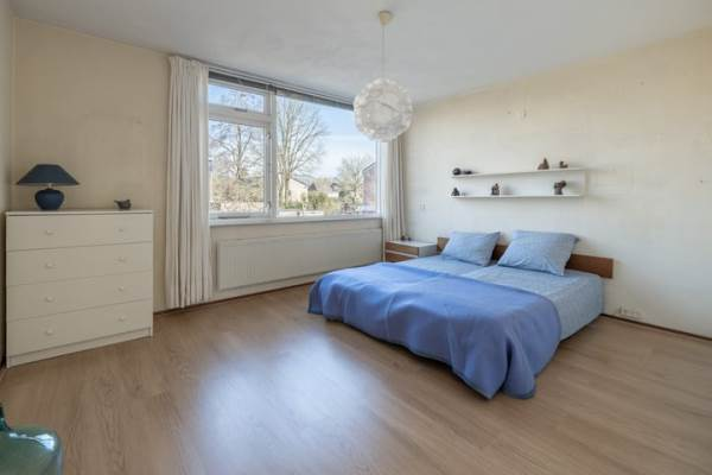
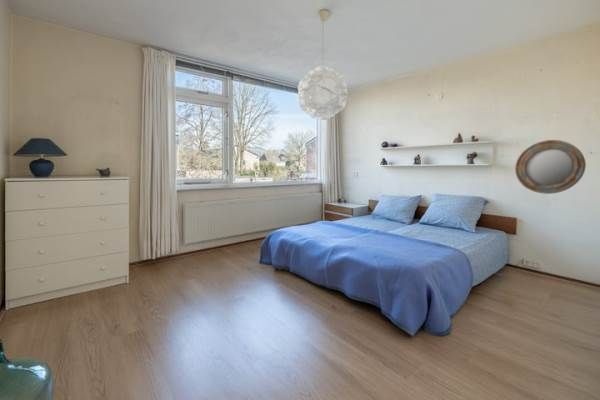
+ home mirror [514,139,587,195]
